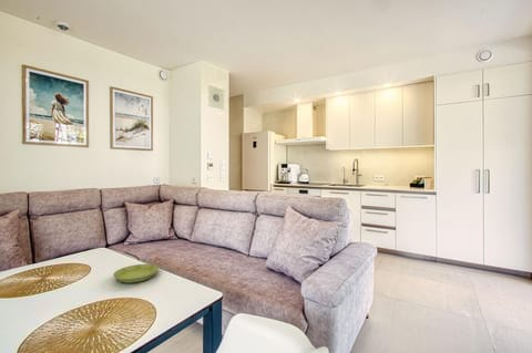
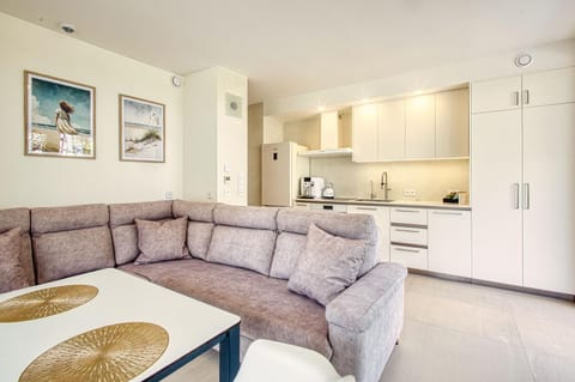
- saucer [112,263,160,283]
